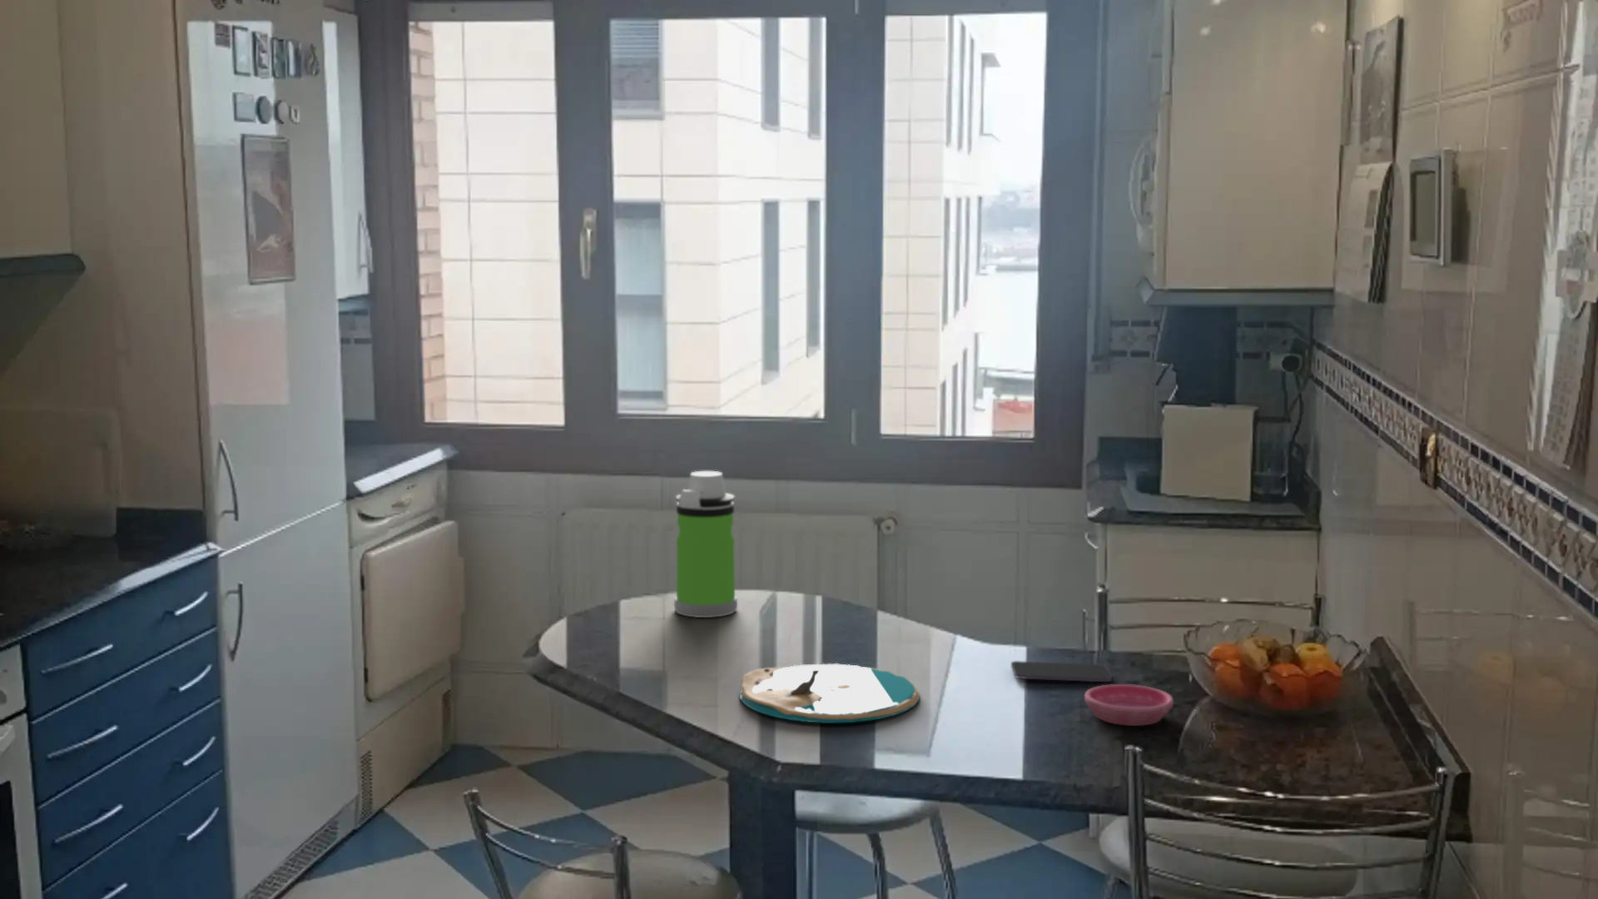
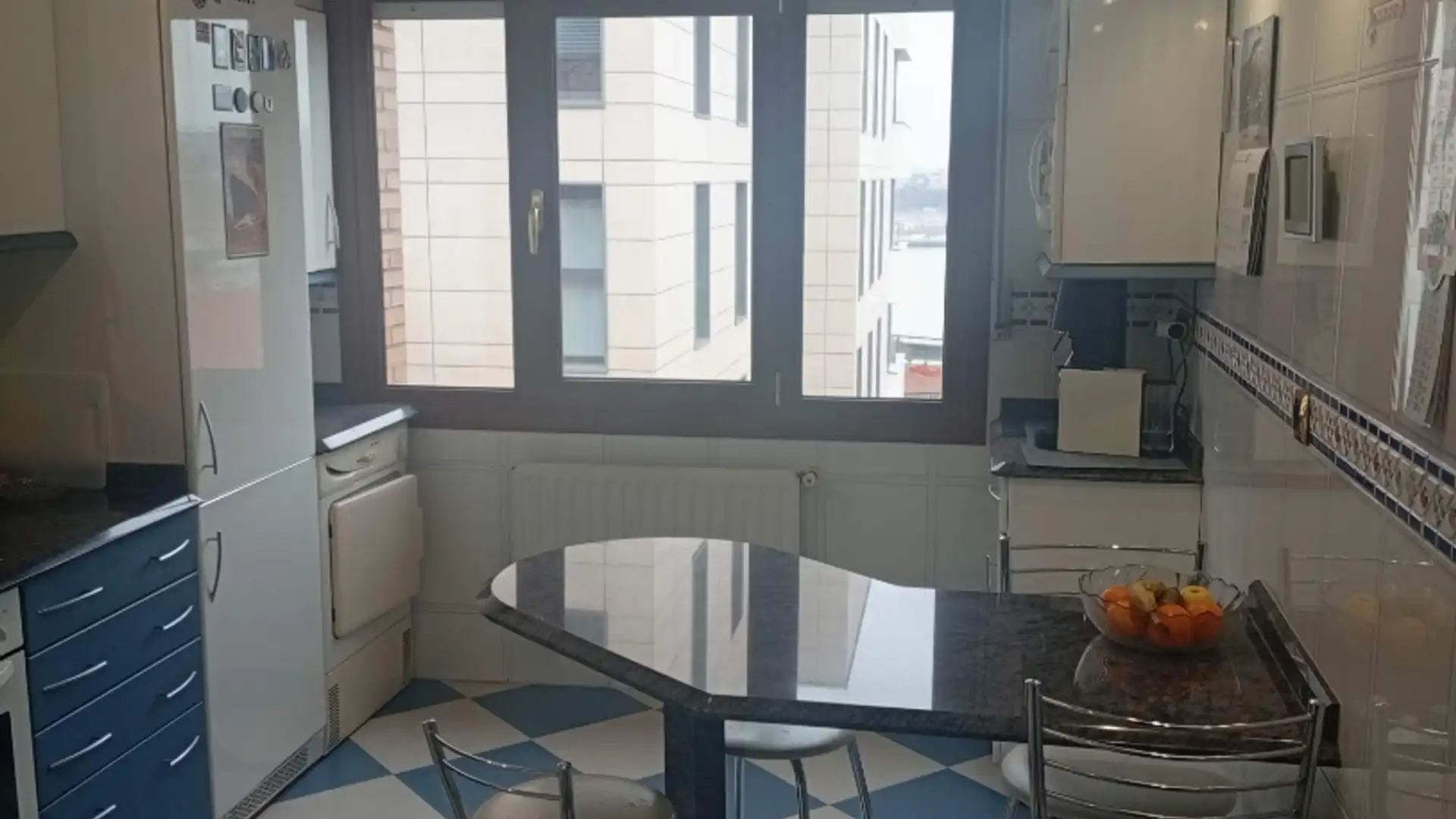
- plate [739,663,921,723]
- water bottle [673,470,739,618]
- saucer [1083,684,1174,727]
- smartphone [1011,660,1113,683]
